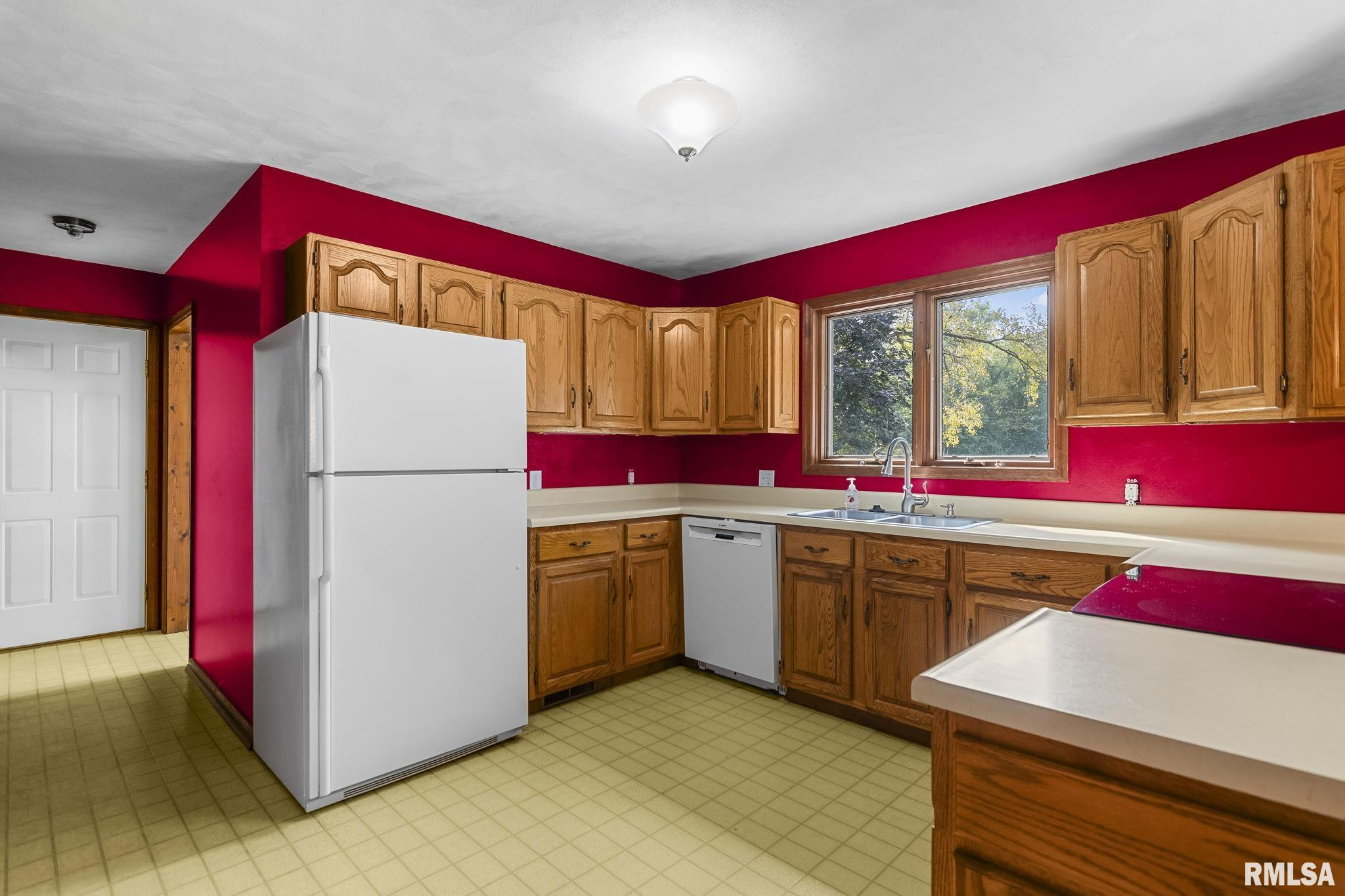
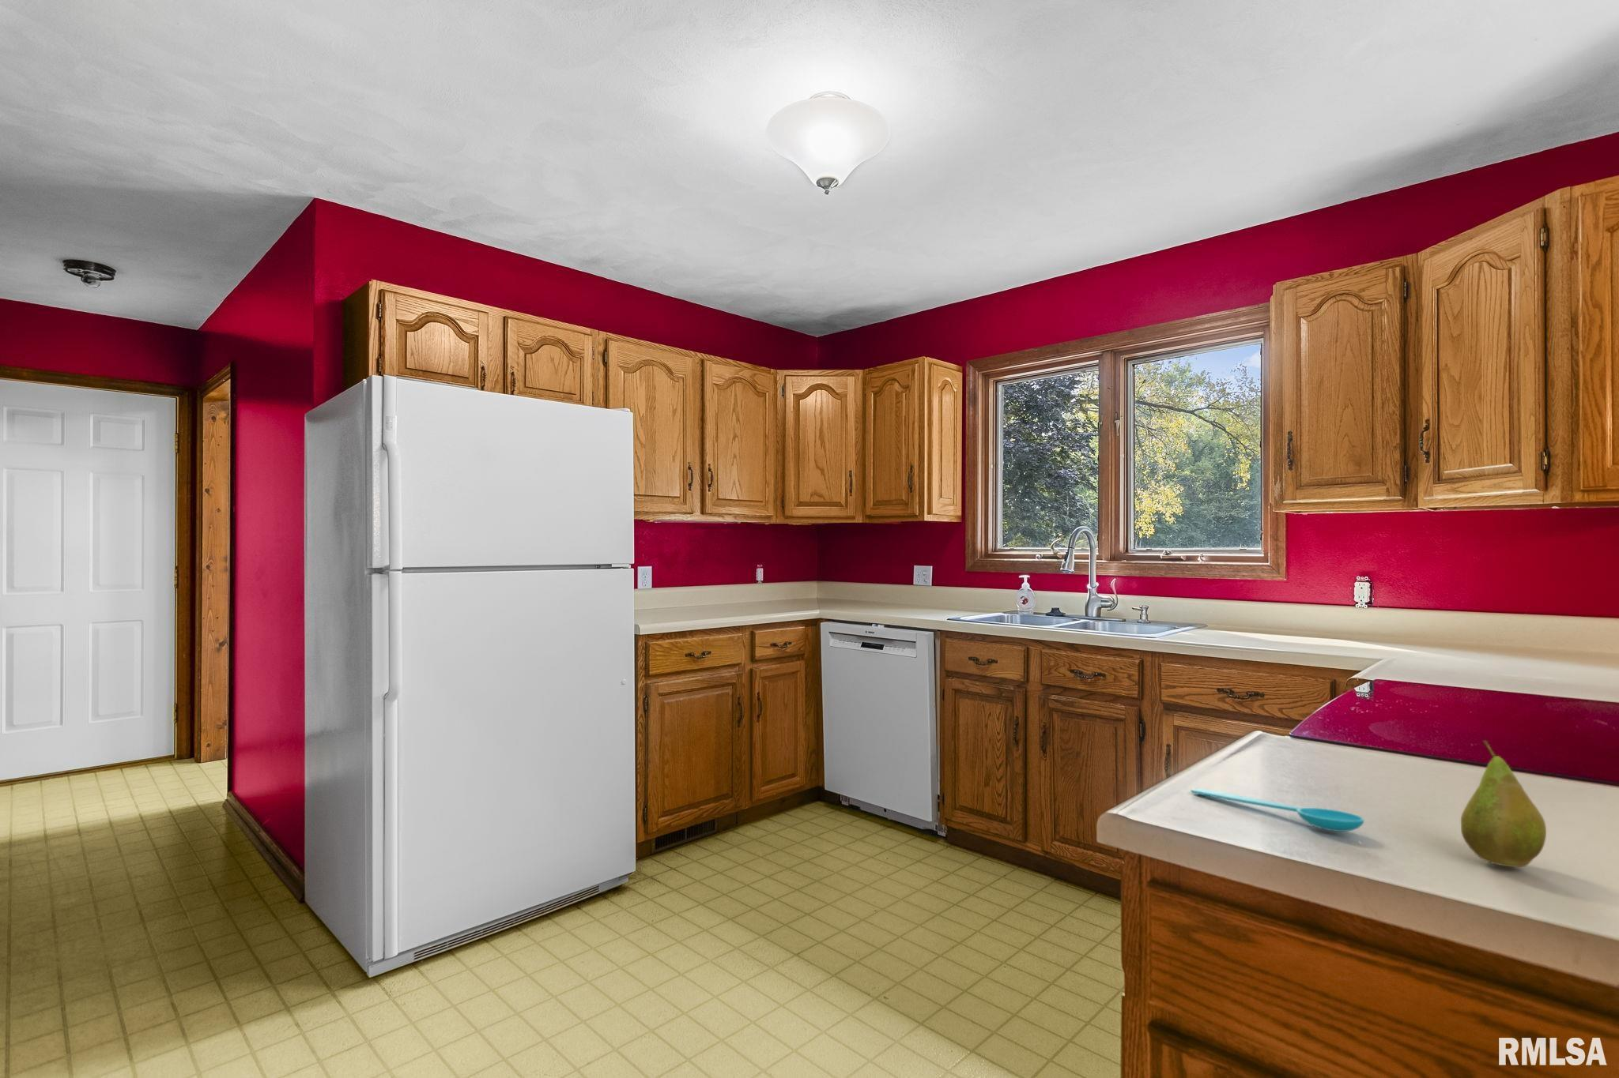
+ fruit [1460,739,1547,867]
+ spoon [1190,787,1365,833]
